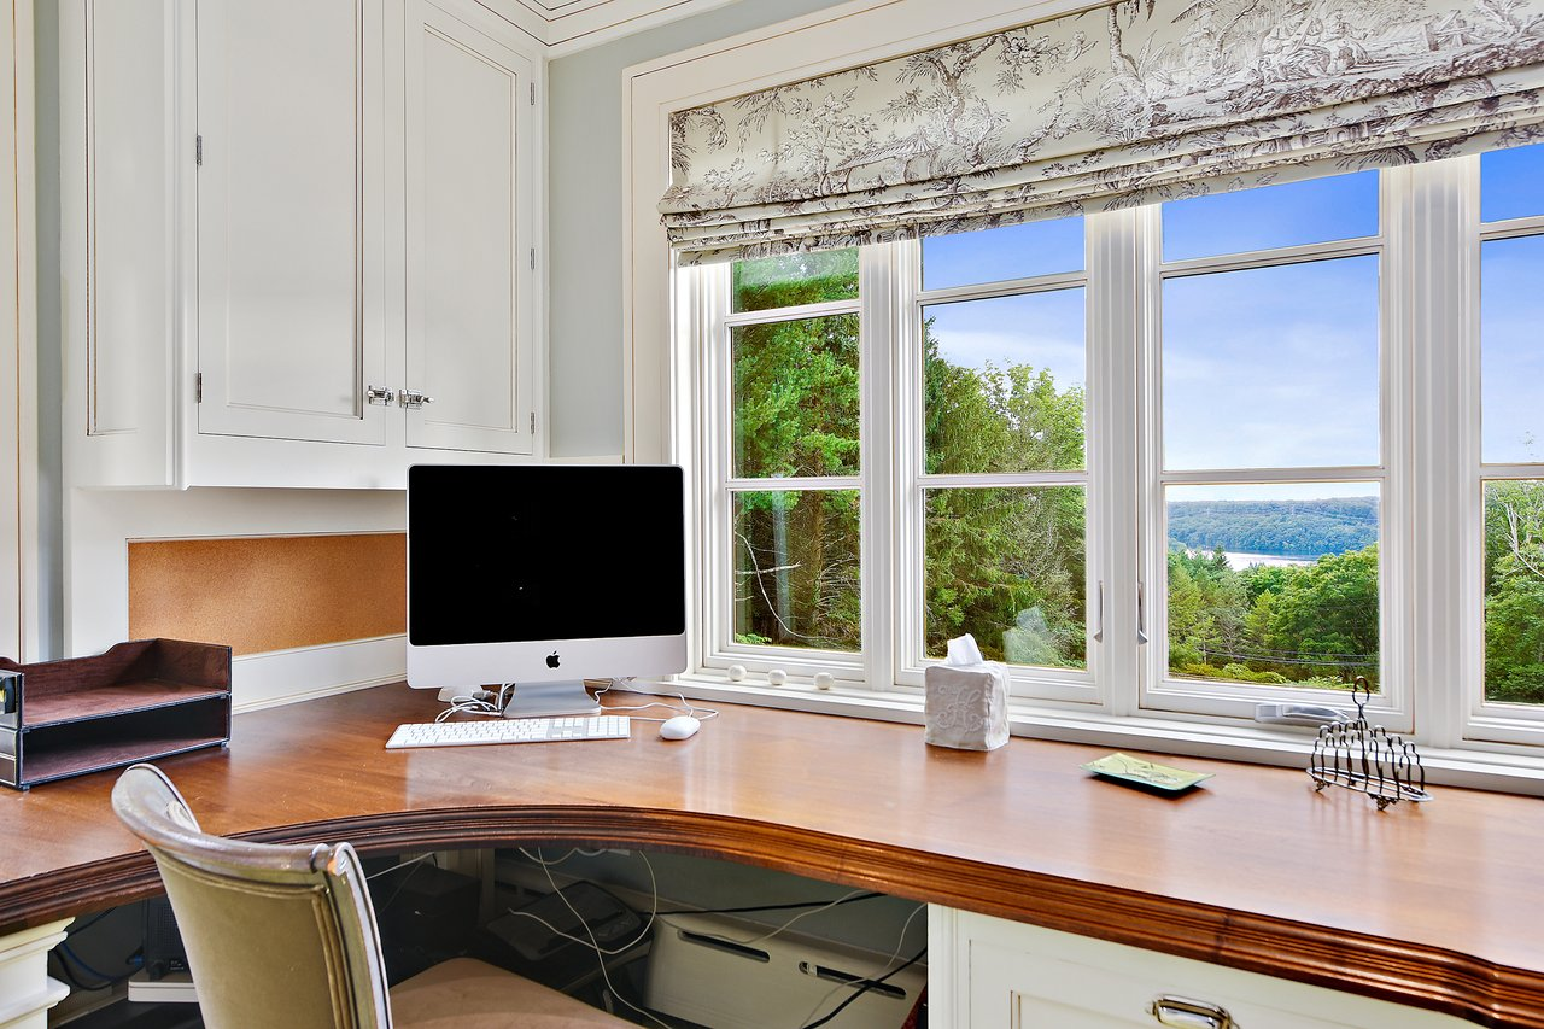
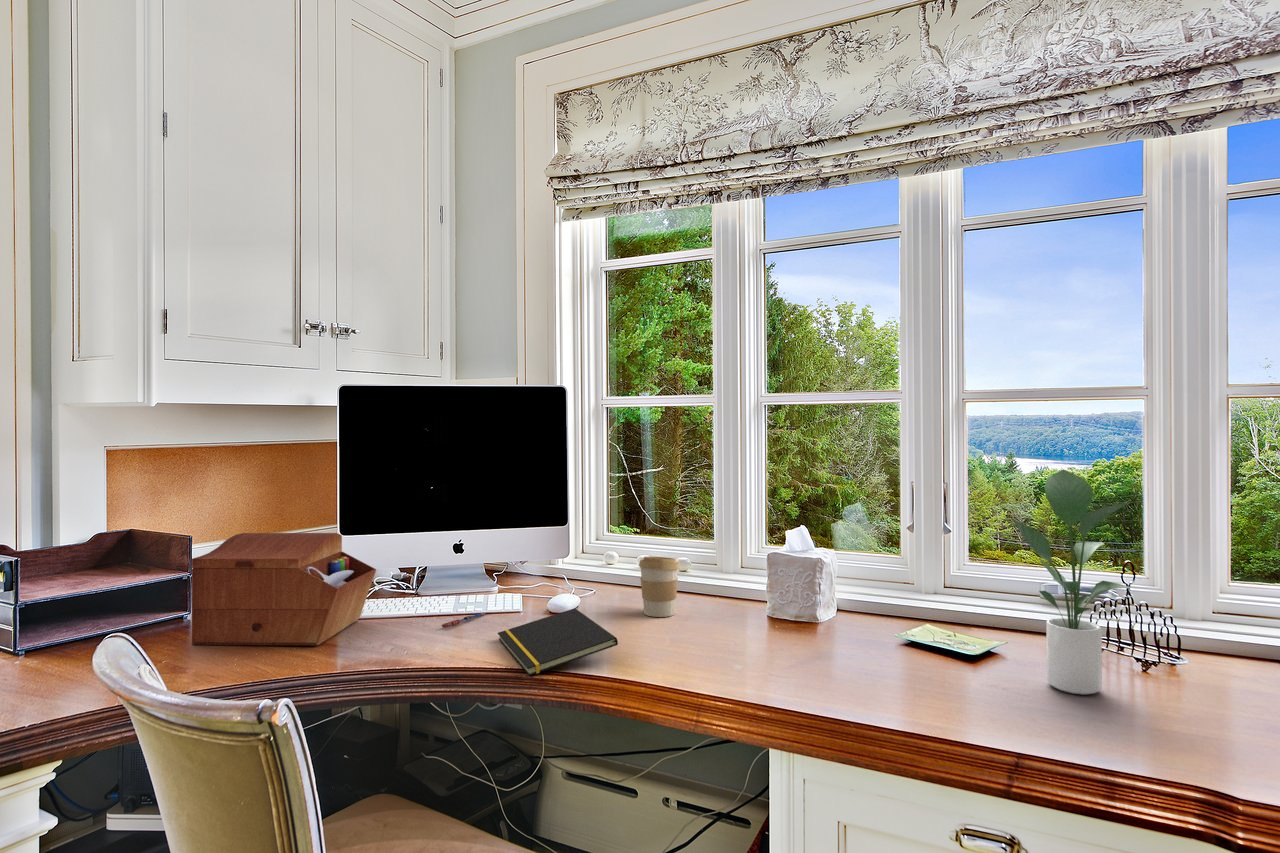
+ notepad [497,607,619,677]
+ coffee cup [638,555,681,618]
+ pen [441,611,486,629]
+ sewing box [191,532,377,646]
+ potted plant [1012,468,1133,696]
